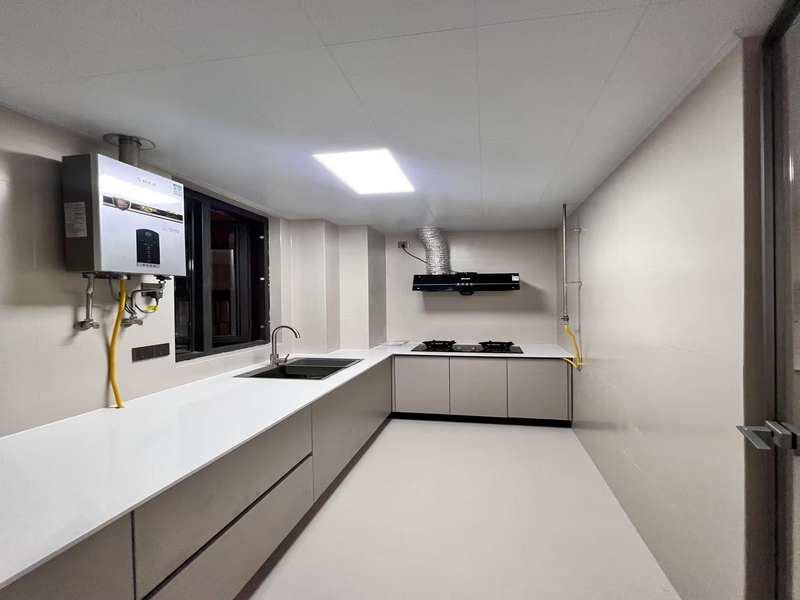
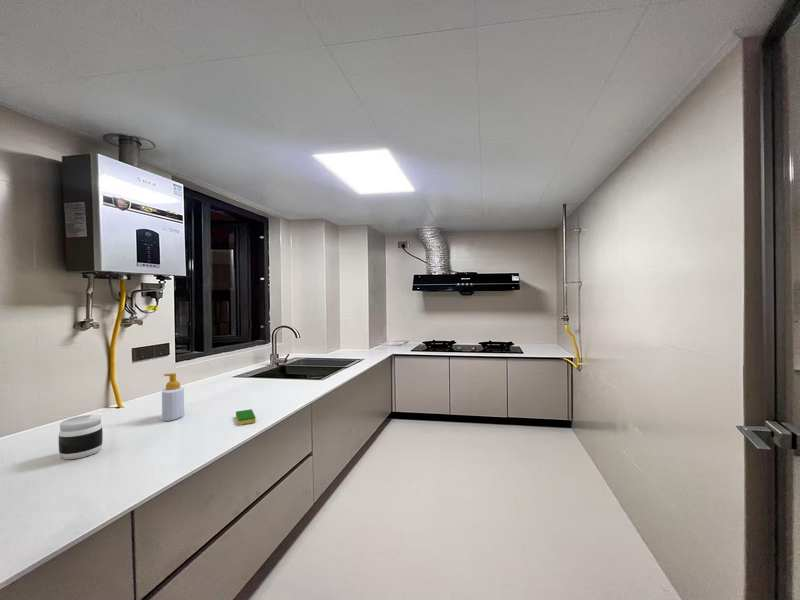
+ jar [58,414,104,460]
+ soap bottle [161,372,185,422]
+ dish sponge [235,408,257,426]
